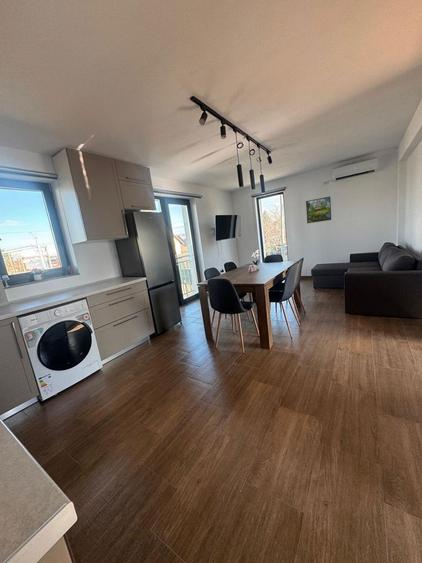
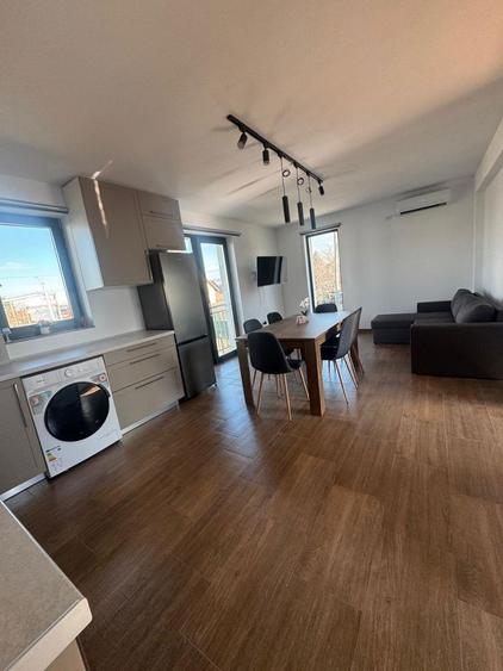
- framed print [305,196,332,224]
